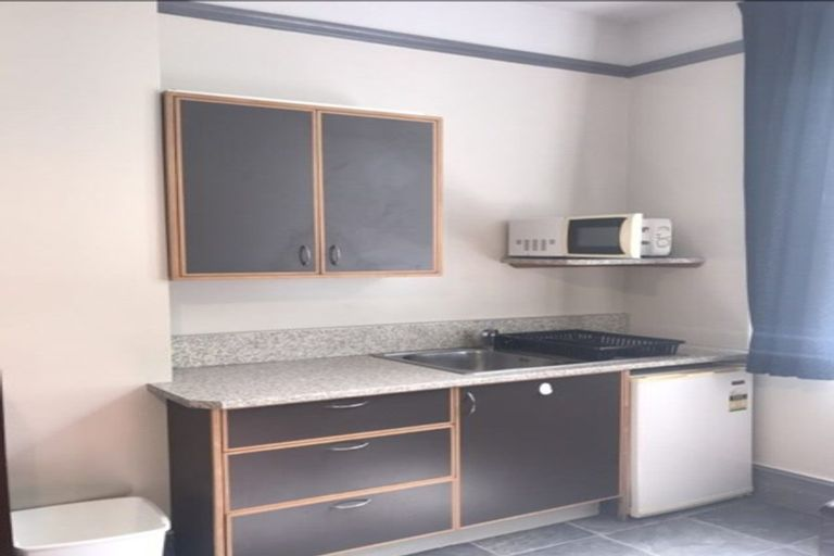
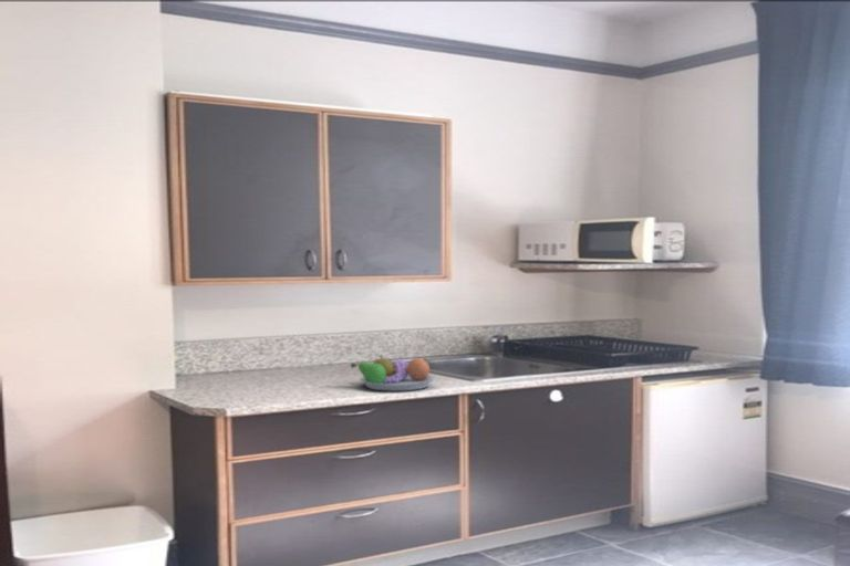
+ fruit bowl [350,353,437,392]
